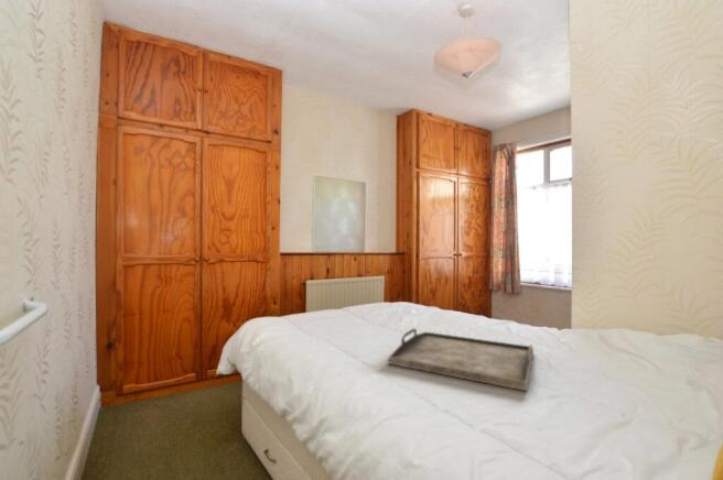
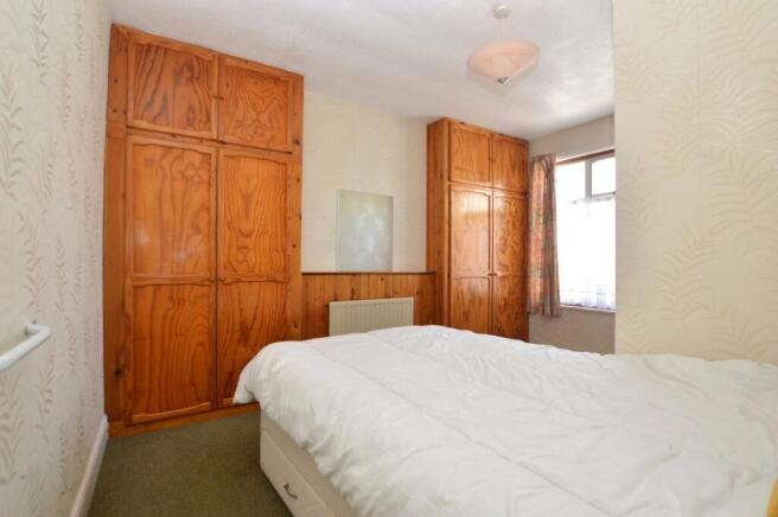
- serving tray [387,327,535,392]
